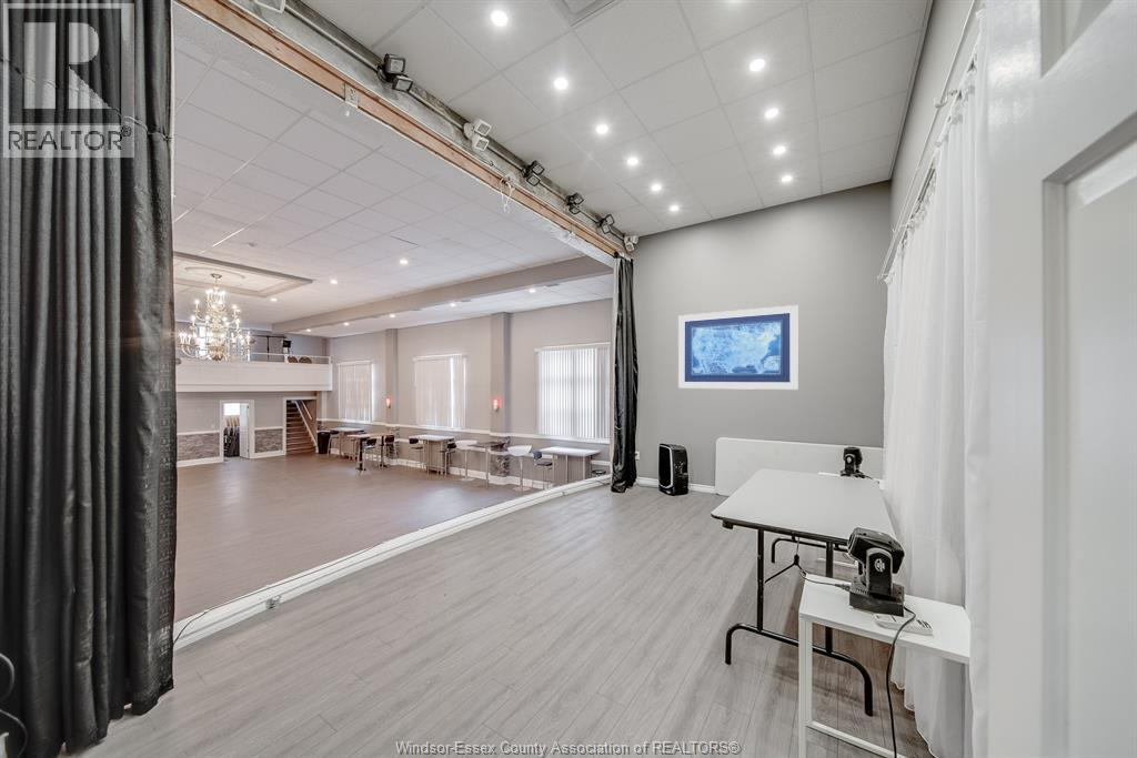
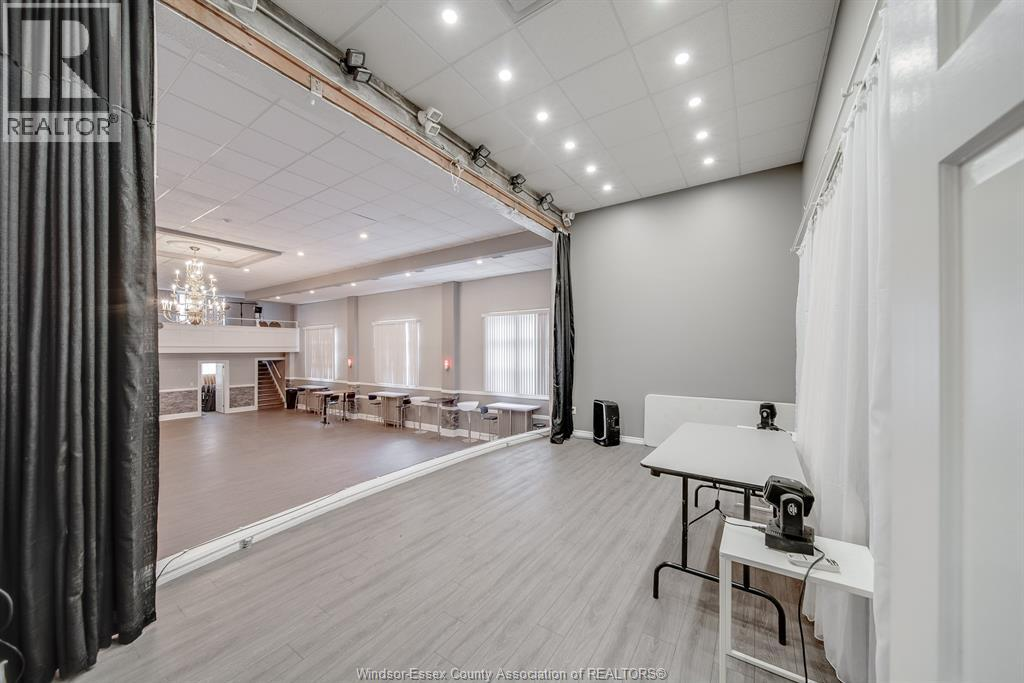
- wall art [677,304,799,391]
